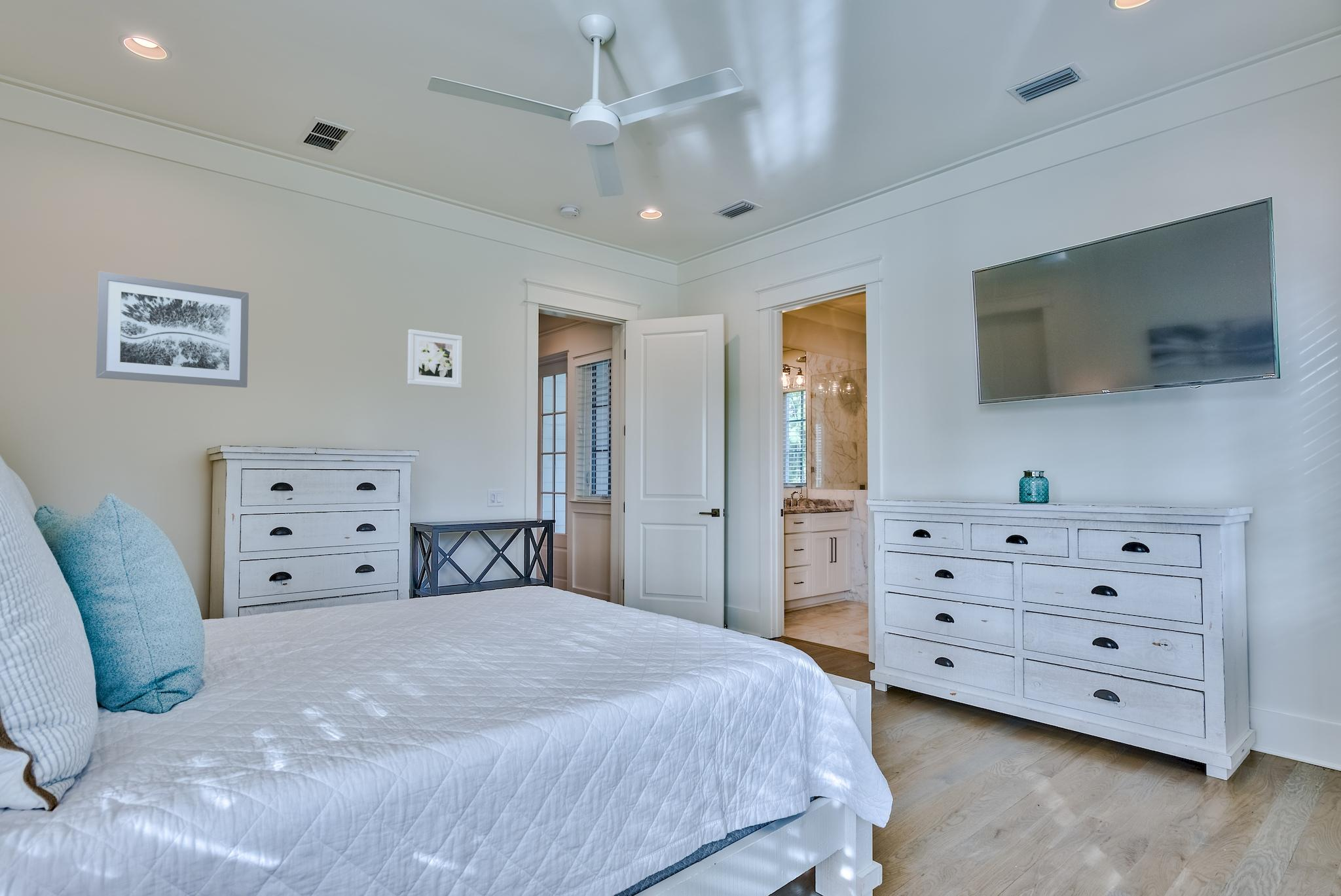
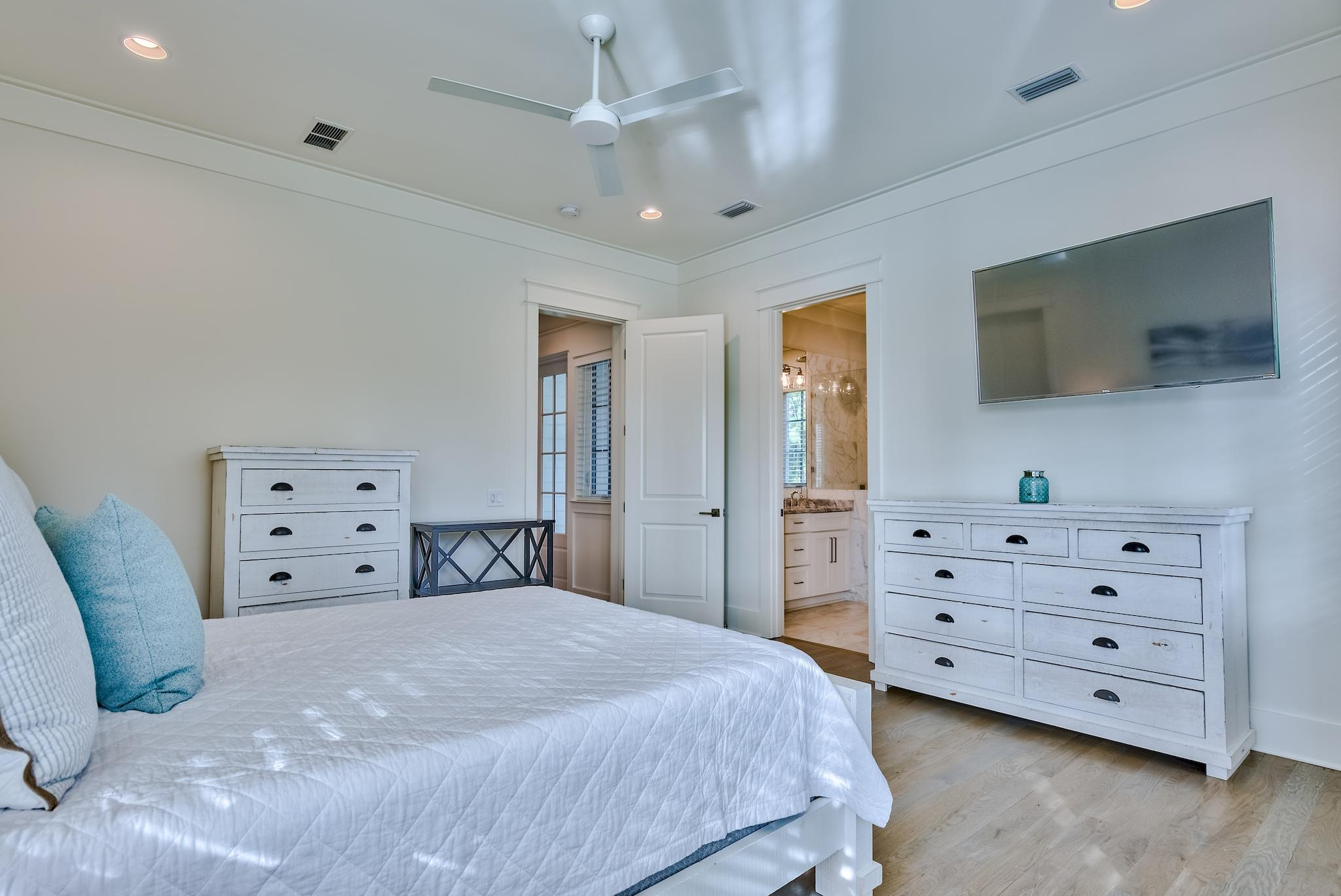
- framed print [407,329,462,389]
- wall art [95,271,249,388]
